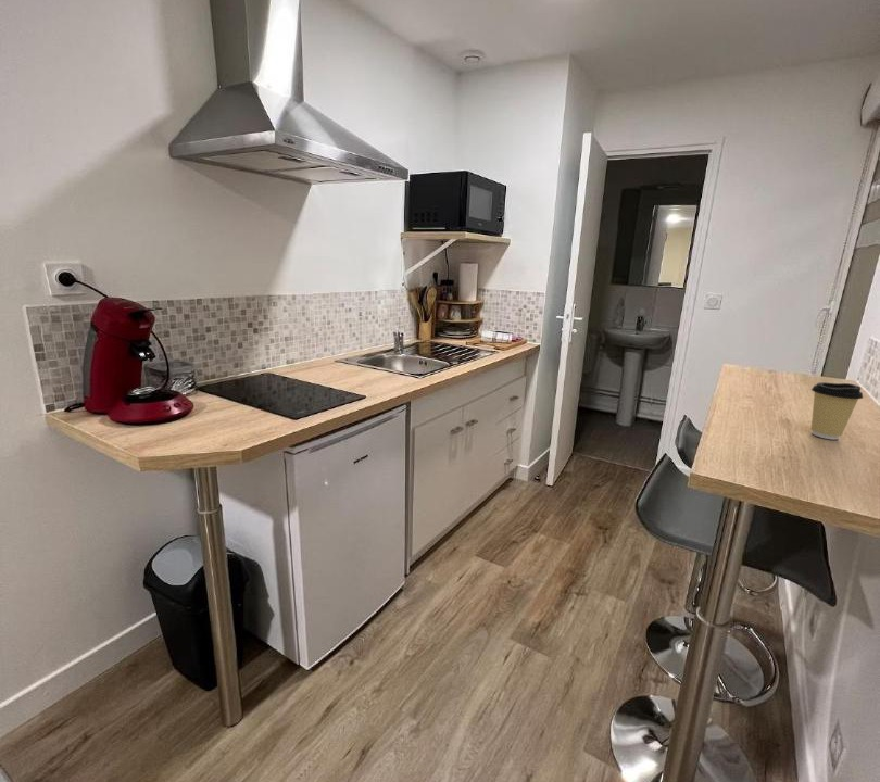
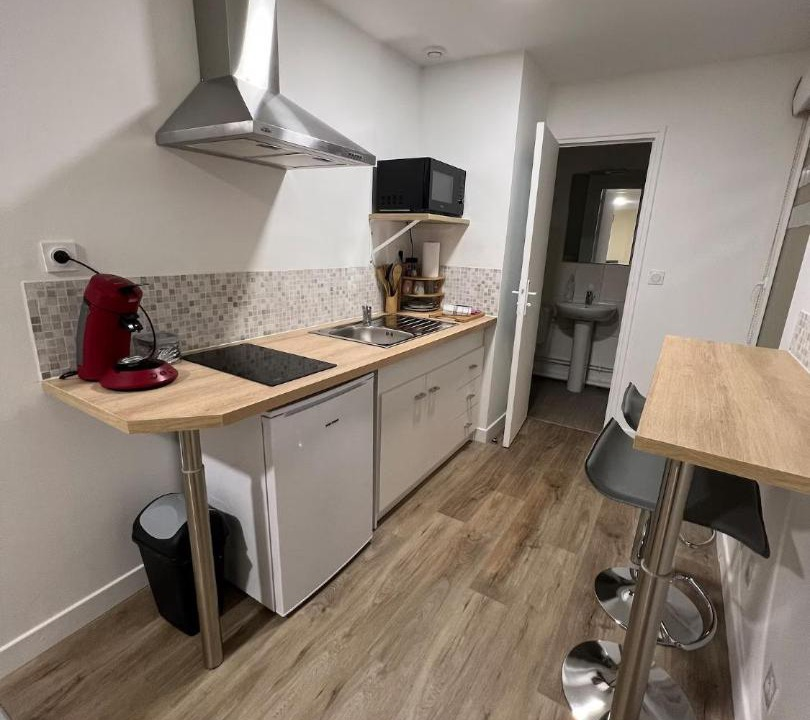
- coffee cup [810,381,864,441]
